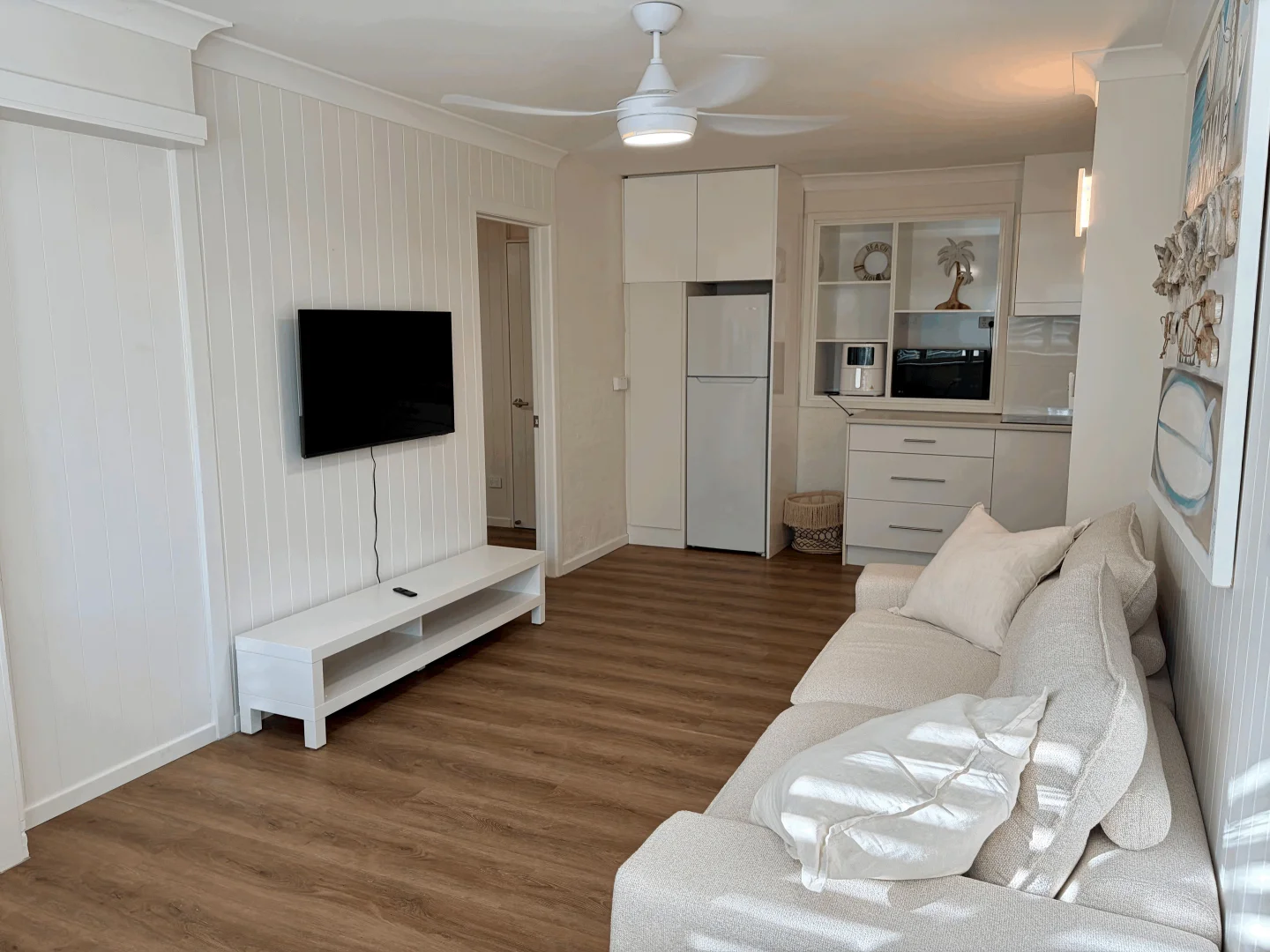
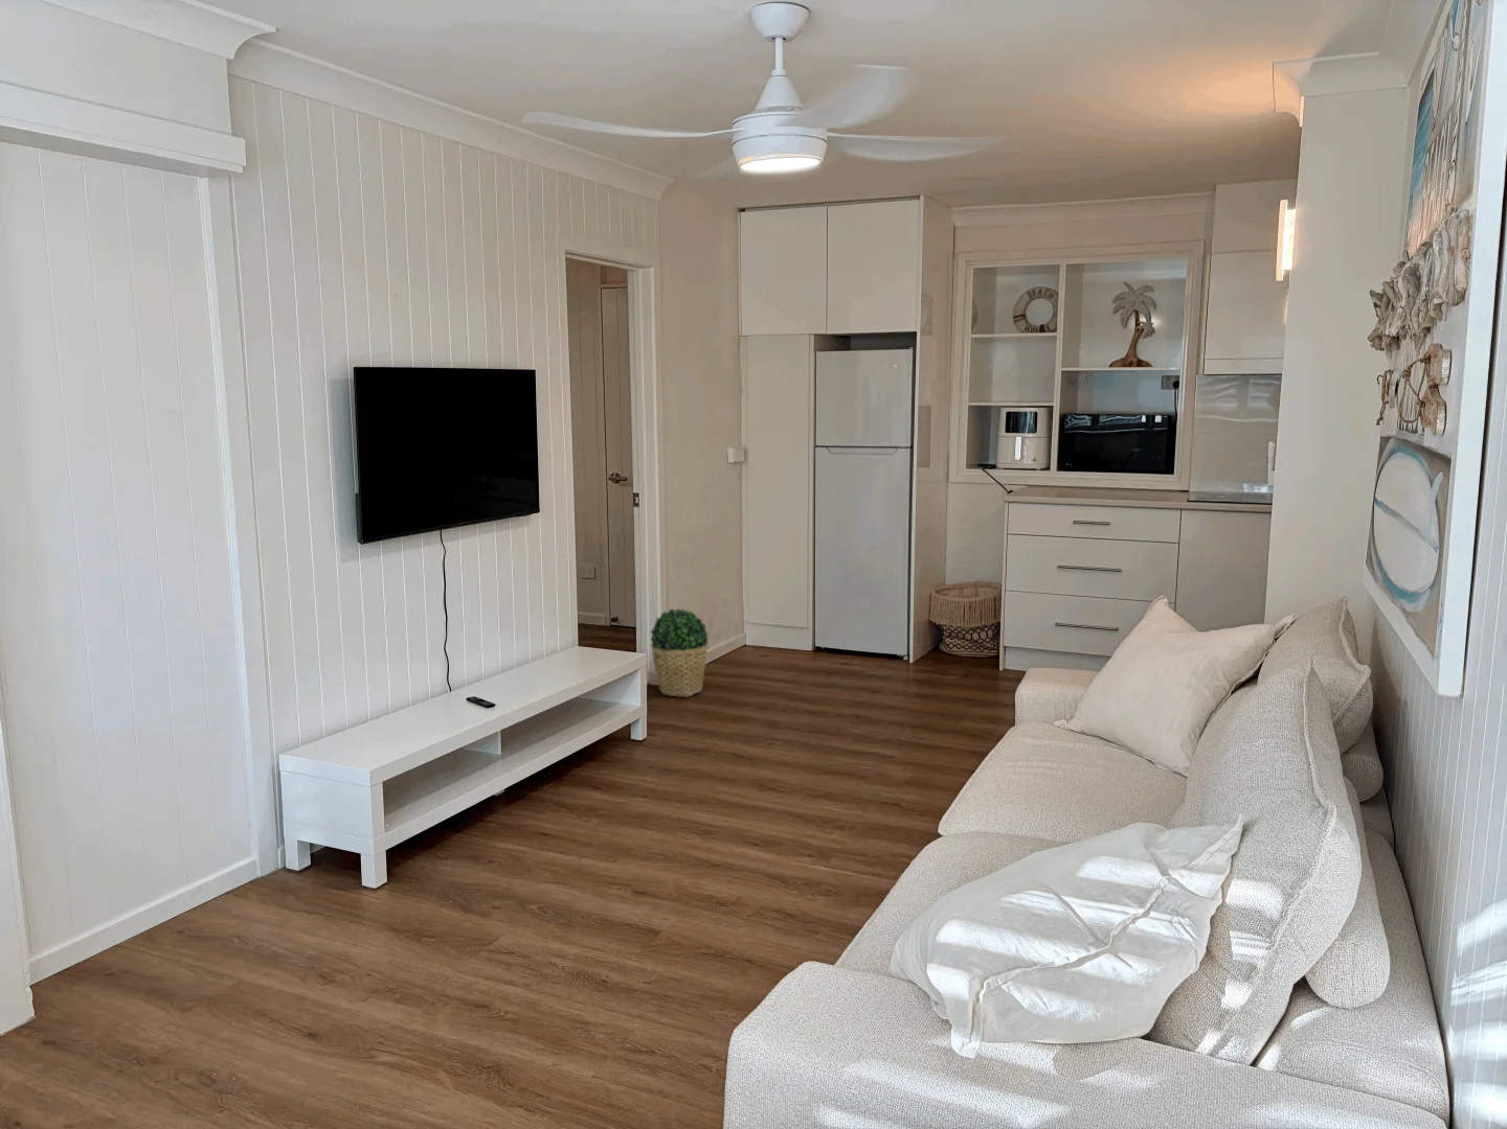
+ potted plant [649,608,710,699]
